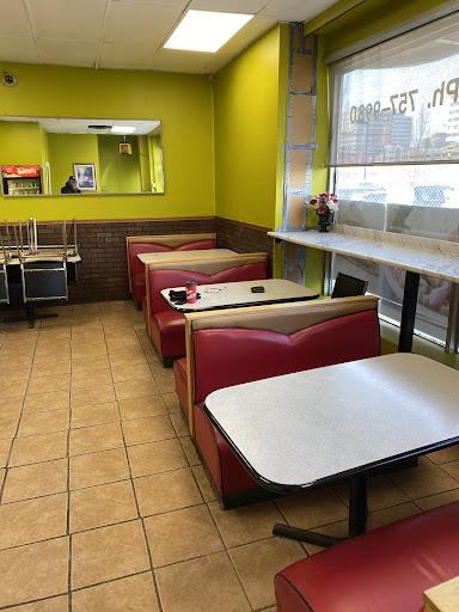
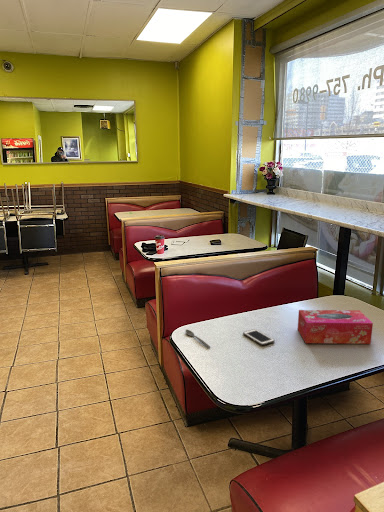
+ cell phone [242,328,276,346]
+ tissue box [297,309,374,345]
+ spoon [185,329,211,349]
